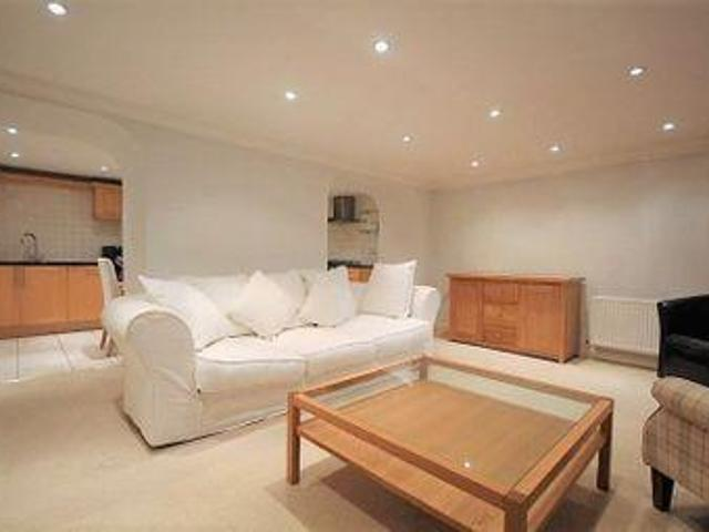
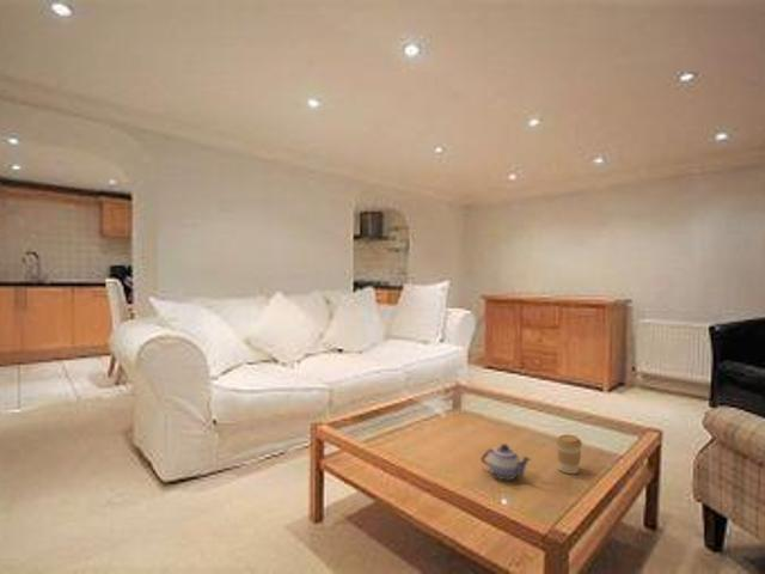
+ teapot [479,442,532,481]
+ coffee cup [555,434,583,475]
